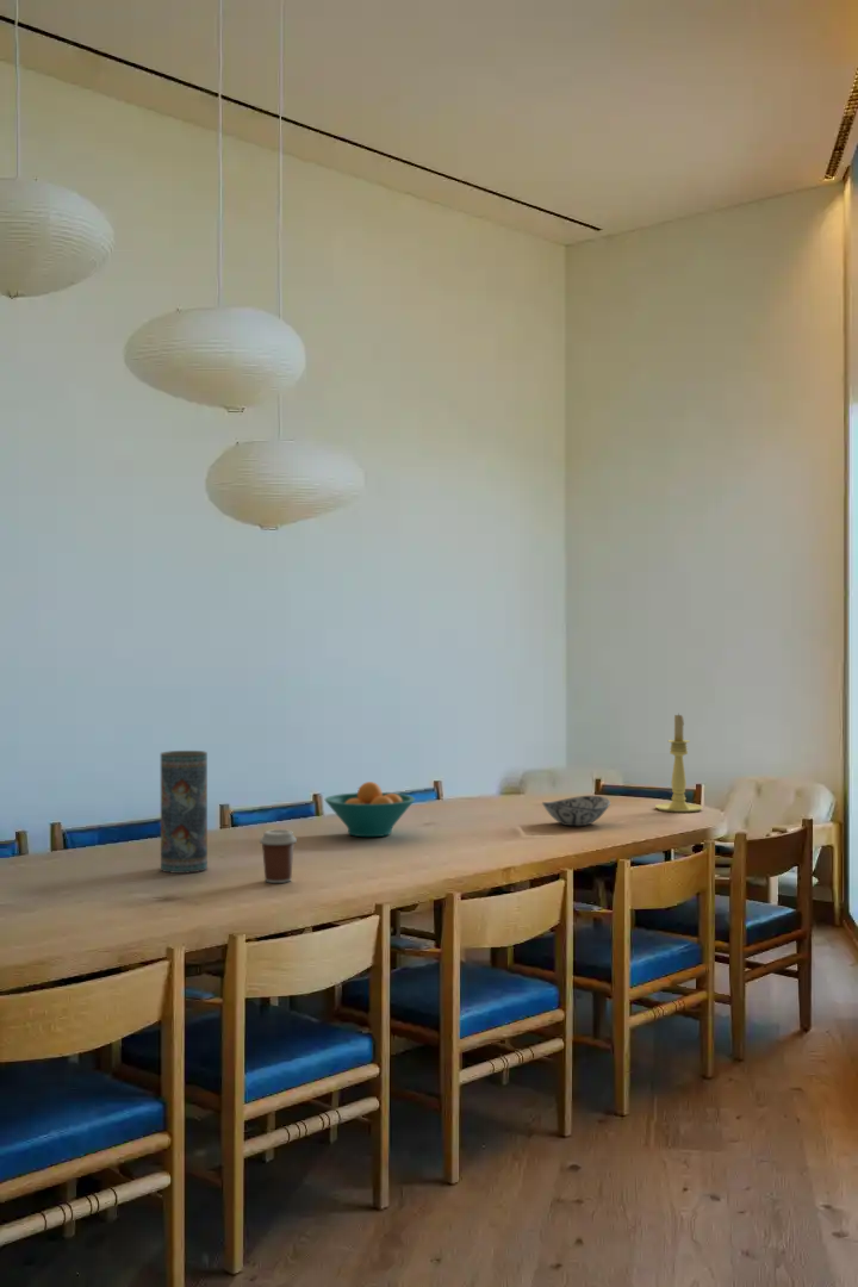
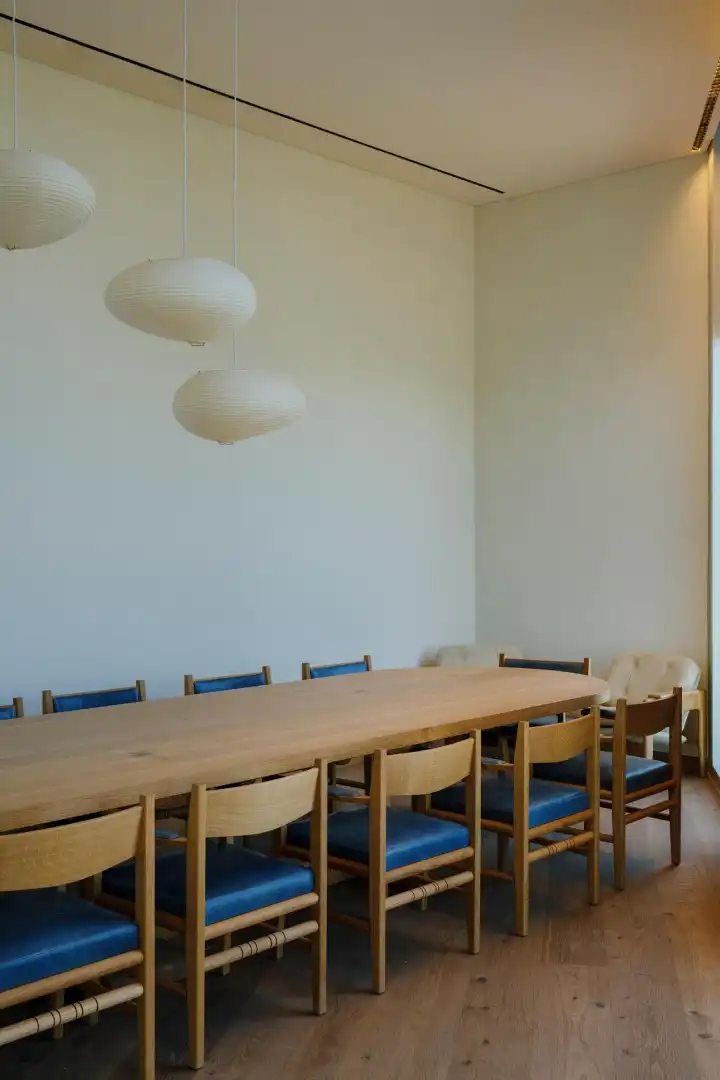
- decorative bowl [541,795,611,827]
- candle holder [654,713,703,814]
- vase [160,750,209,875]
- fruit bowl [324,781,416,838]
- coffee cup [259,828,298,884]
